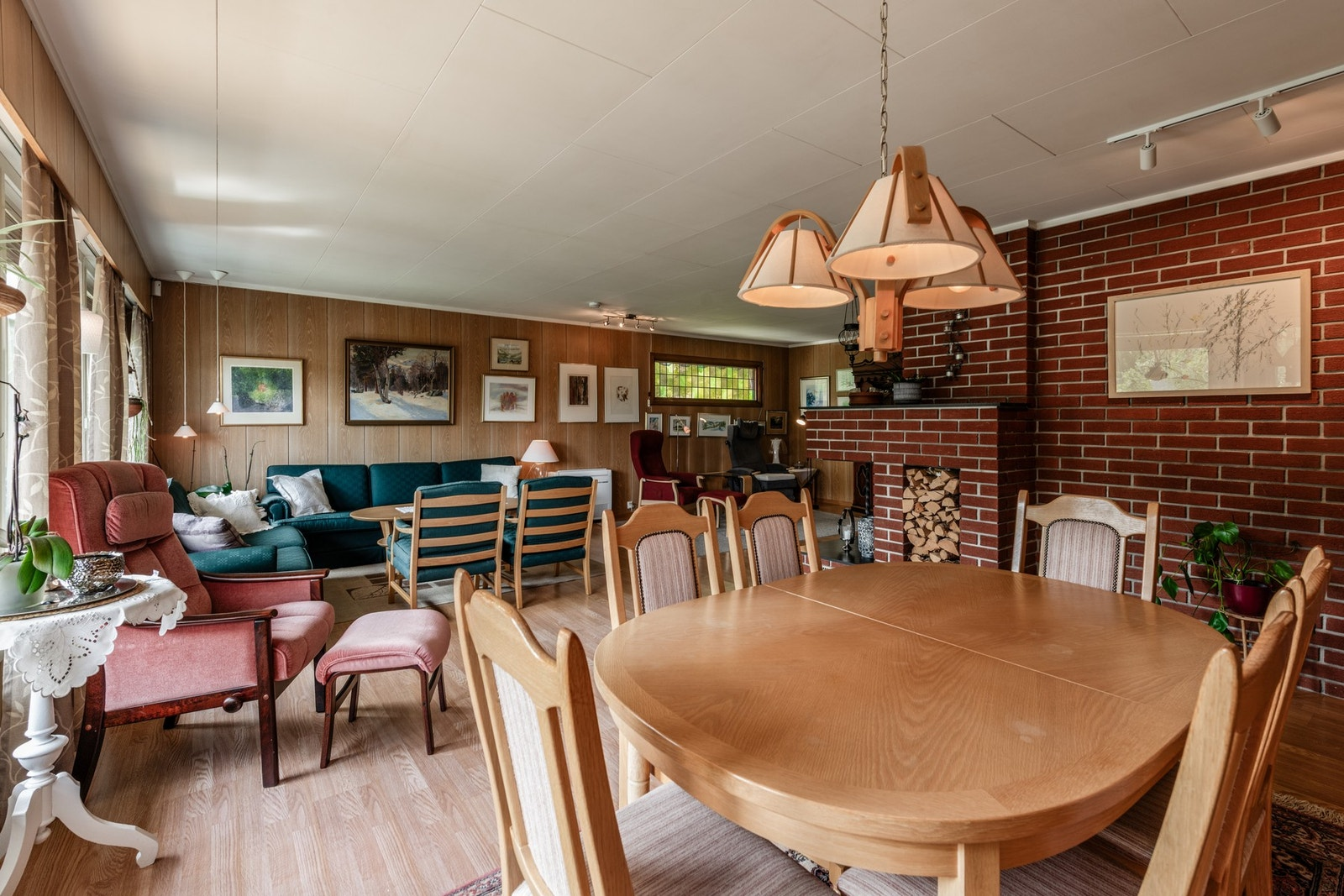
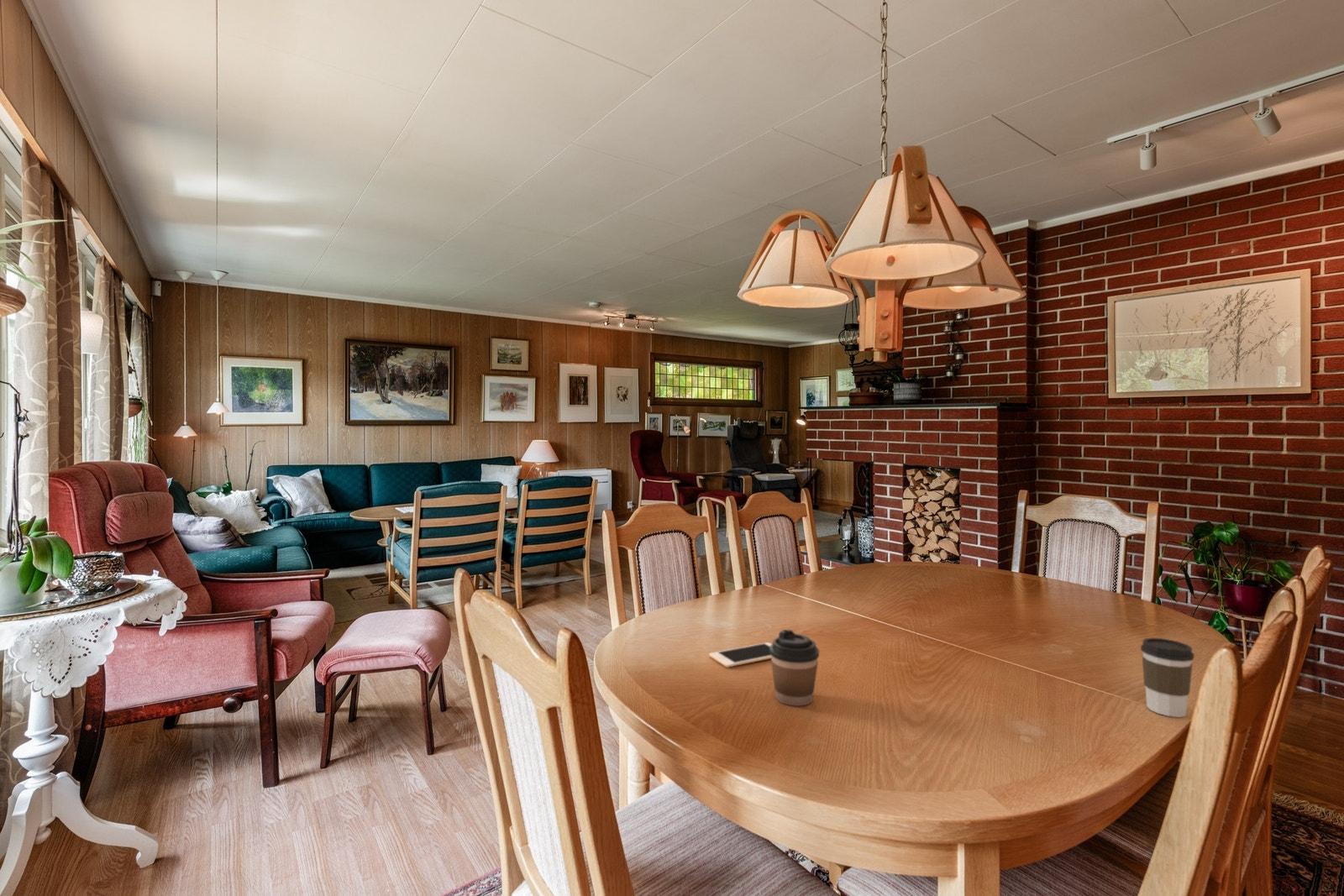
+ coffee cup [1140,637,1195,718]
+ cell phone [708,642,773,668]
+ coffee cup [769,629,820,707]
